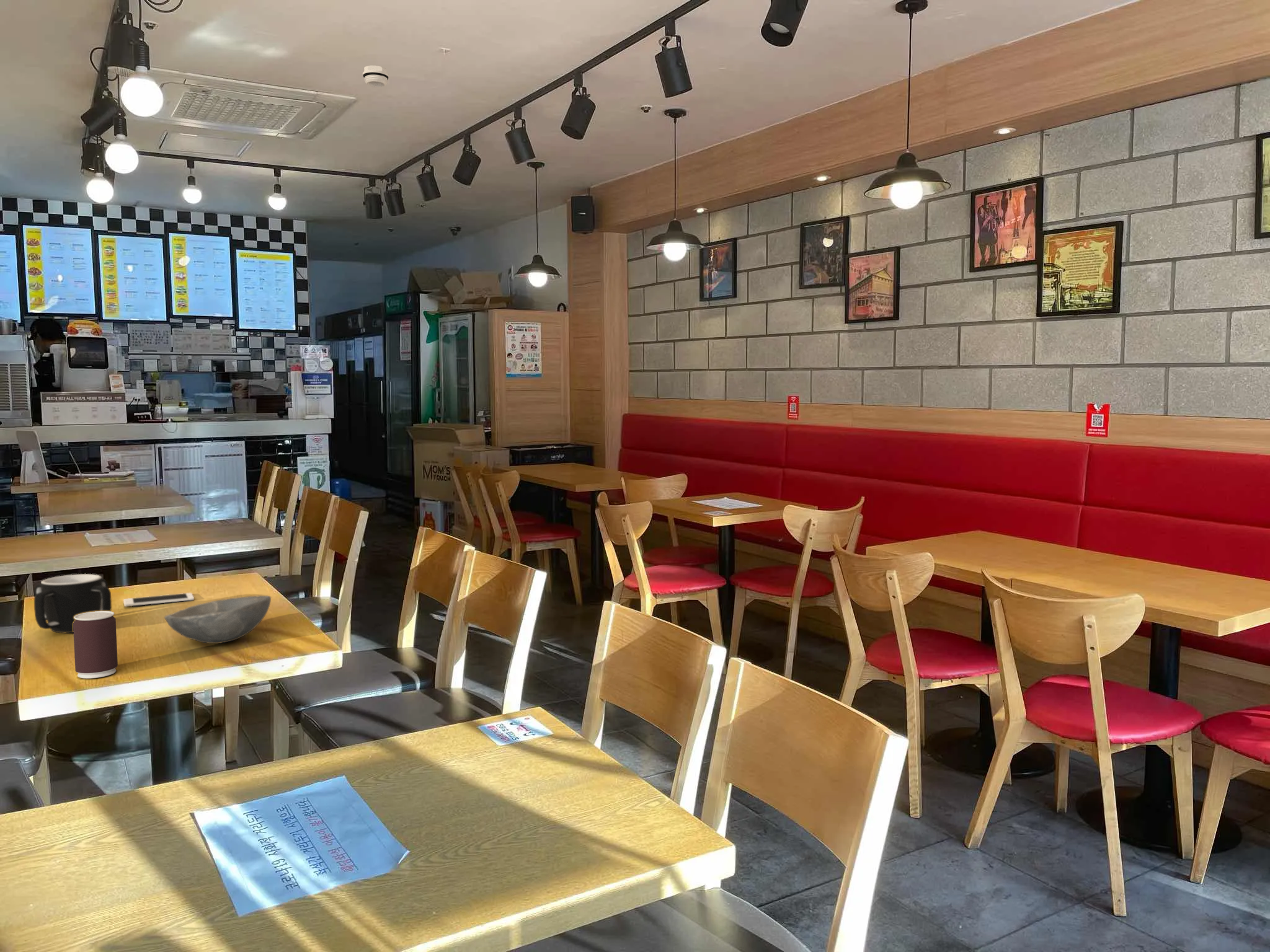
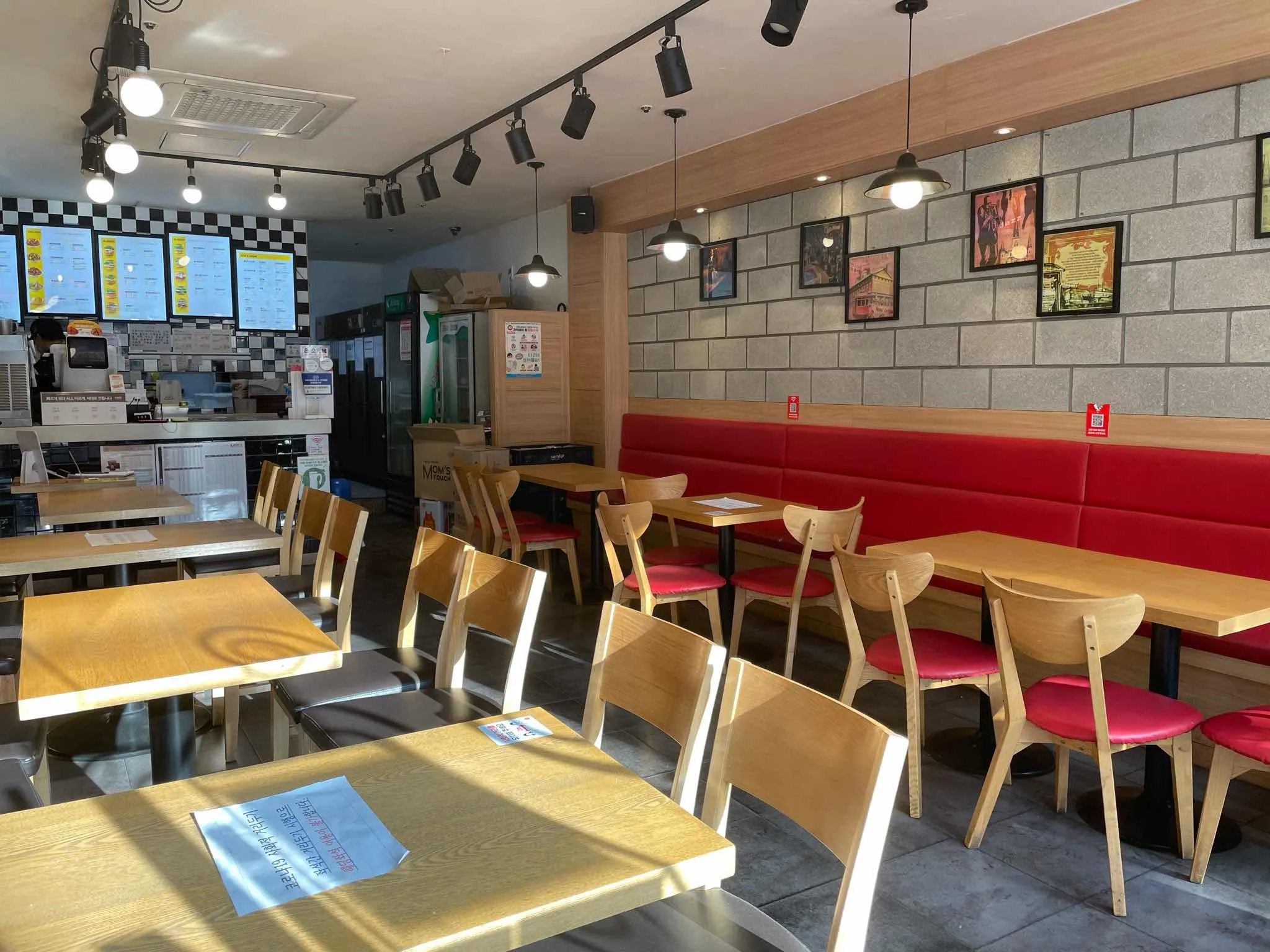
- smoke detector [362,65,389,88]
- cell phone [123,593,195,607]
- beverage can [73,611,118,679]
- mug [33,573,112,633]
- bowl [164,595,272,644]
